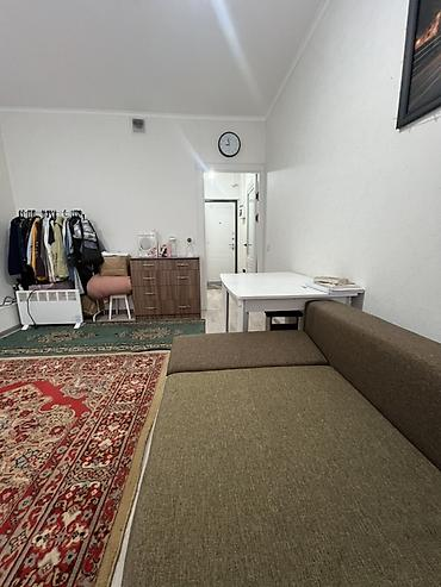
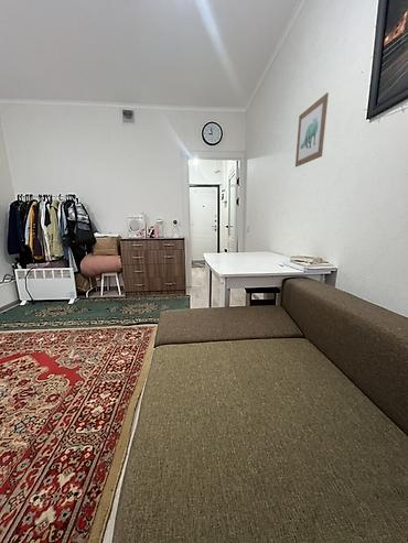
+ wall art [294,91,330,167]
